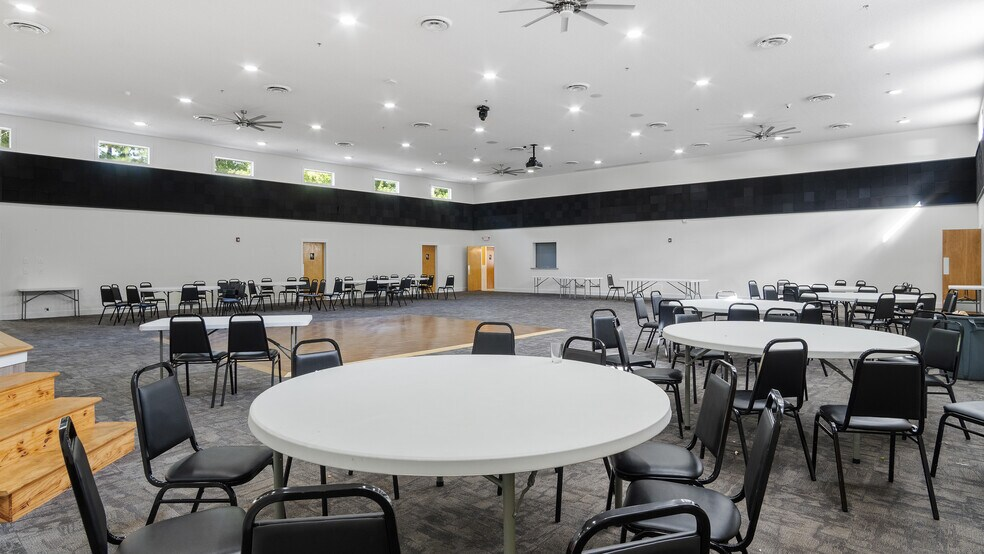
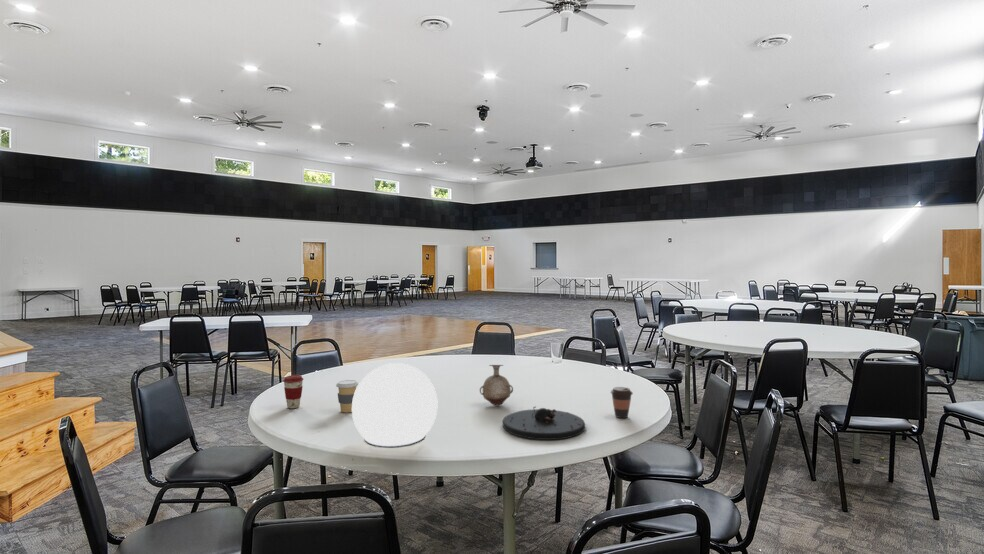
+ vase [479,364,514,406]
+ coffee cup [610,386,634,419]
+ plate [351,362,439,448]
+ coffee cup [282,374,304,409]
+ plate [502,406,586,441]
+ coffee cup [335,379,360,413]
